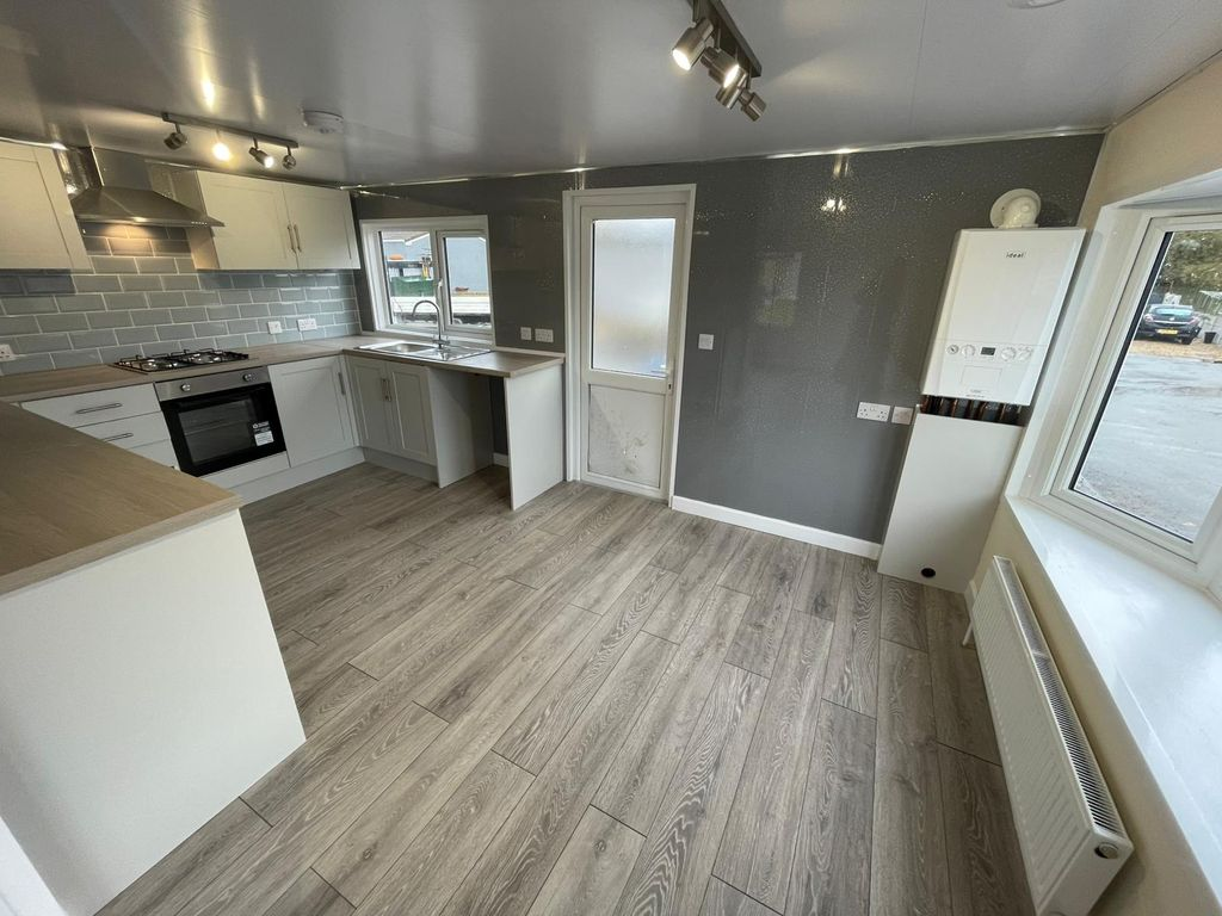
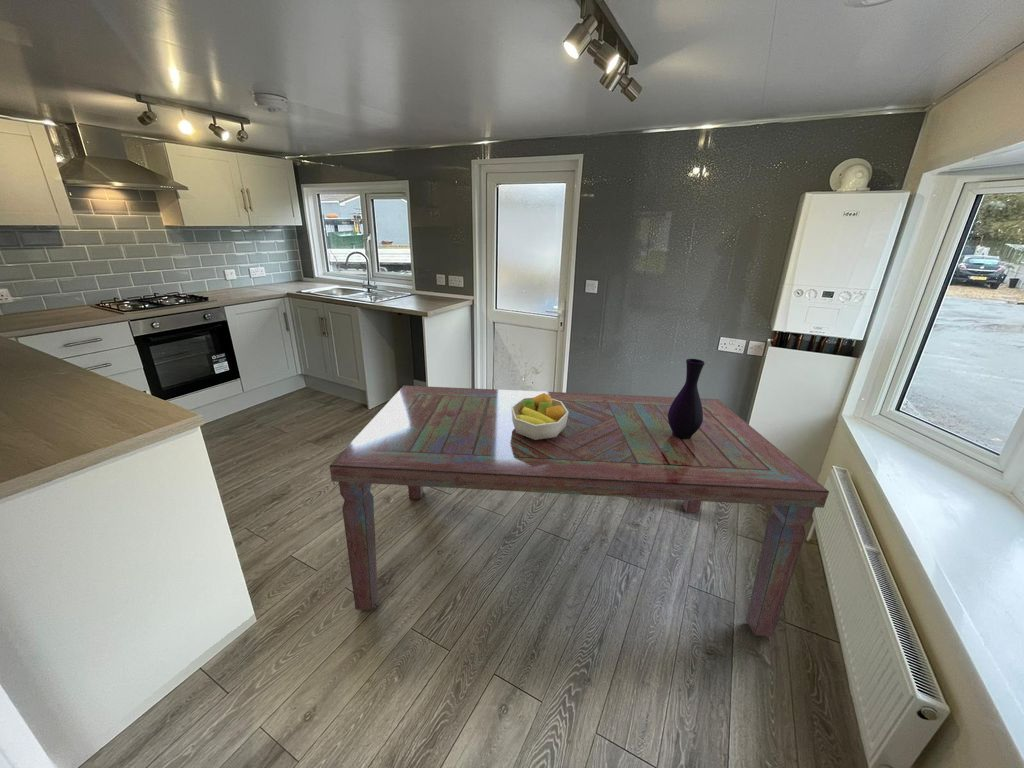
+ dining table [329,385,830,638]
+ fruit bowl [511,393,569,440]
+ vase [668,358,706,439]
